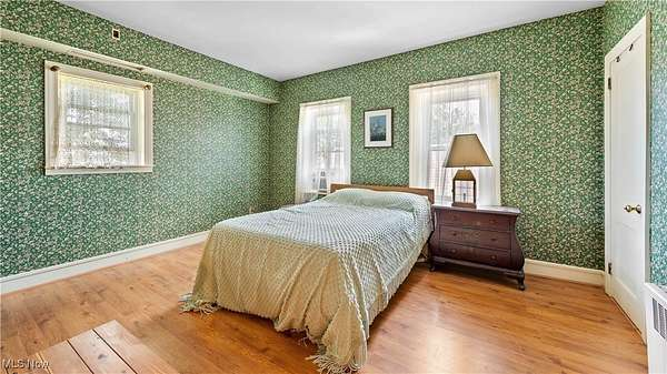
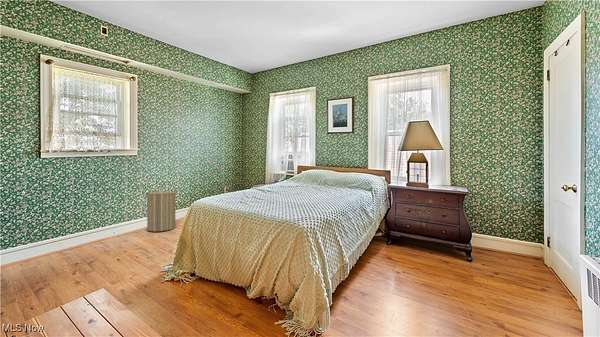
+ laundry hamper [144,185,178,233]
